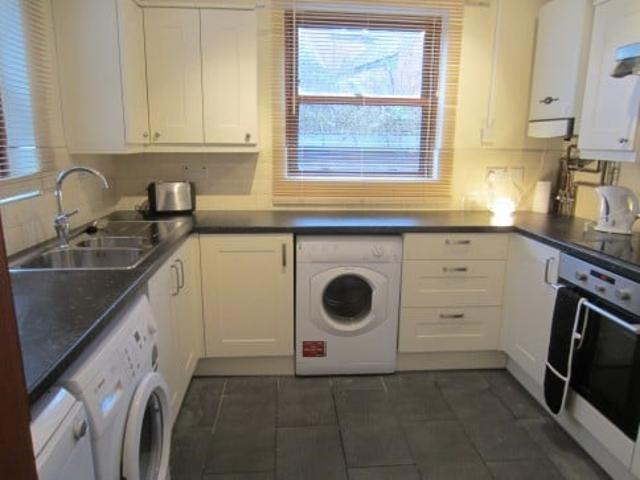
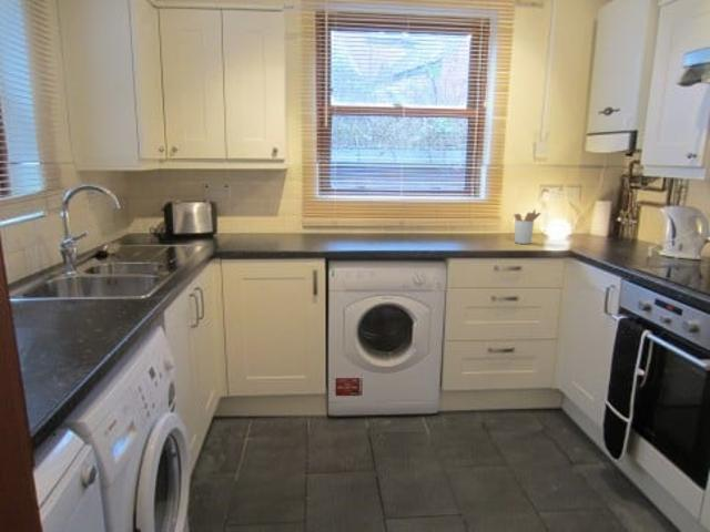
+ utensil holder [513,208,541,245]
